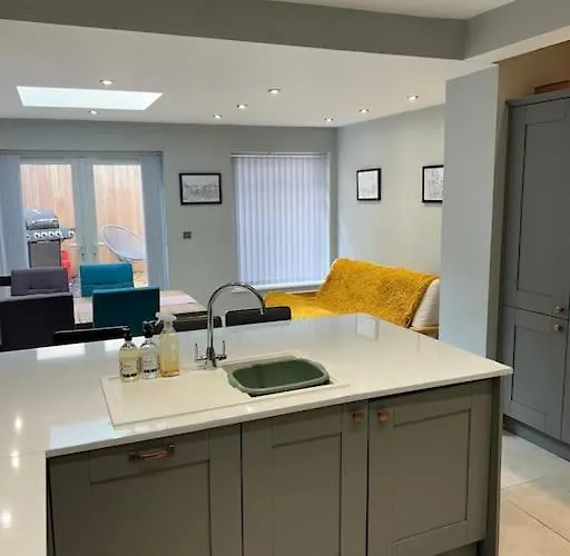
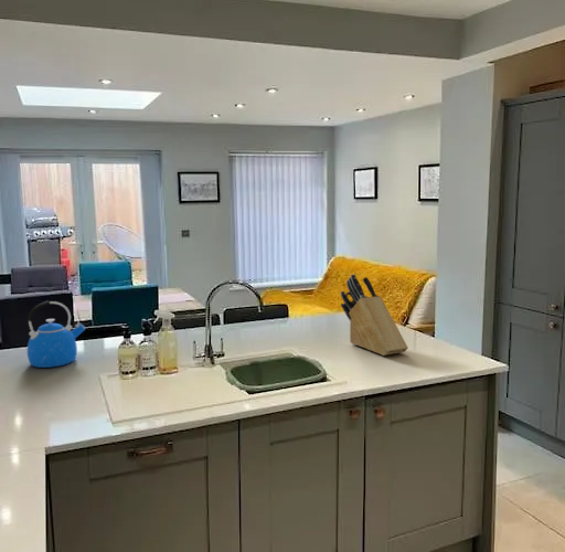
+ kettle [26,300,86,369]
+ knife block [340,273,409,357]
